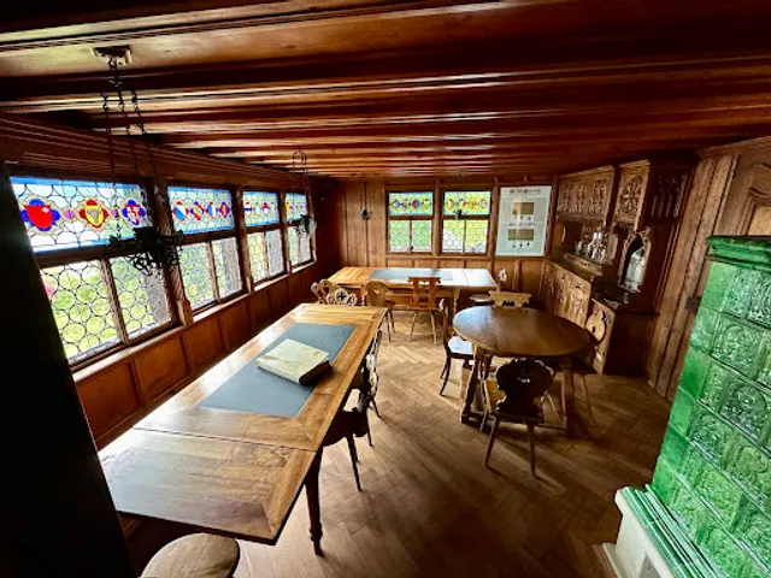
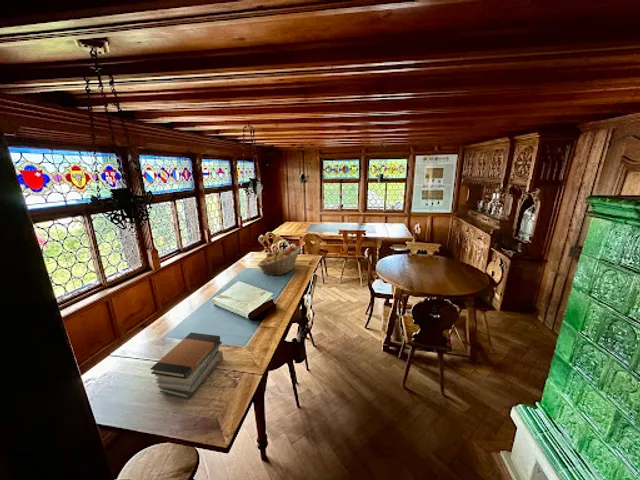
+ book stack [149,332,224,400]
+ fruit basket [256,245,302,277]
